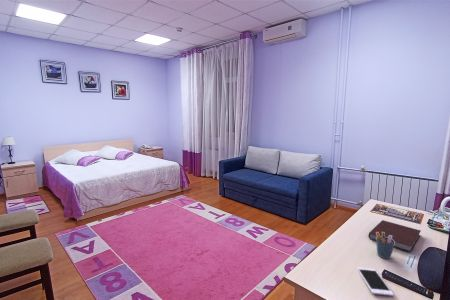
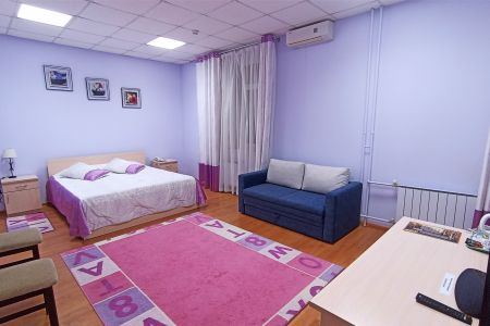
- cell phone [356,267,395,297]
- pen holder [375,232,395,260]
- notebook [367,219,422,253]
